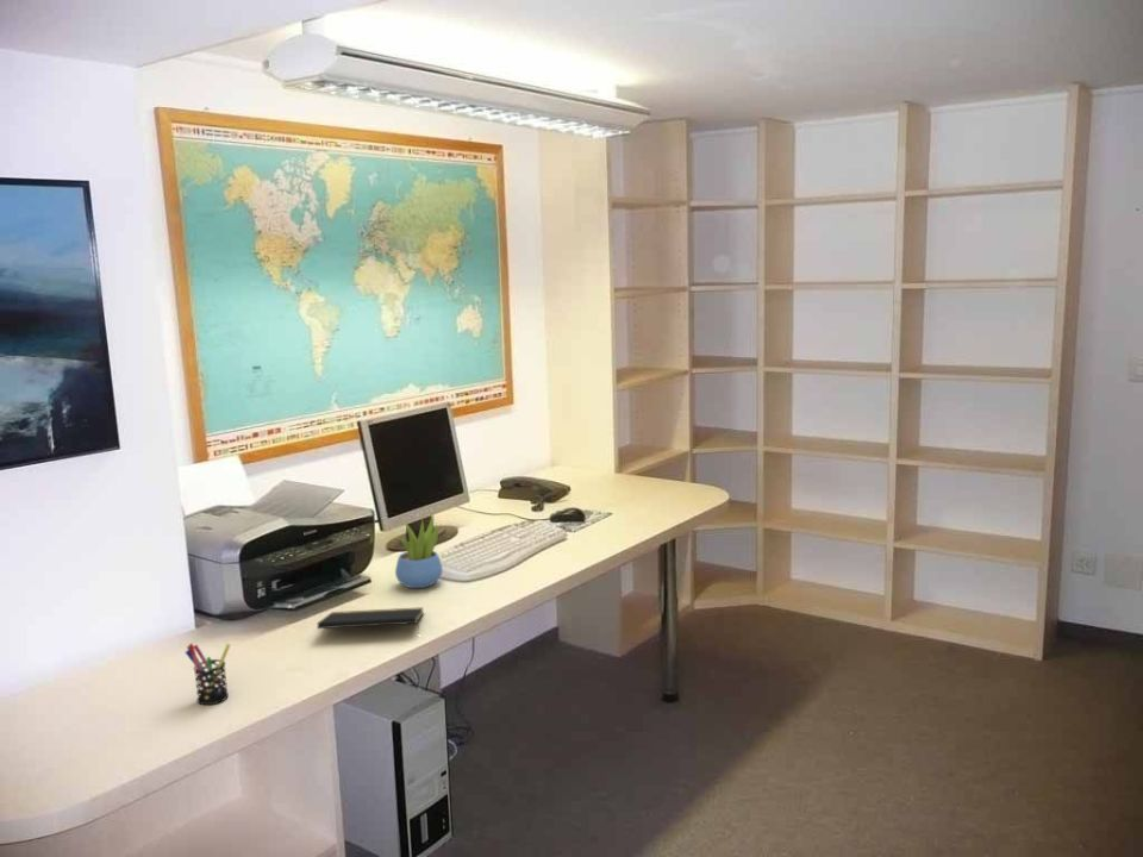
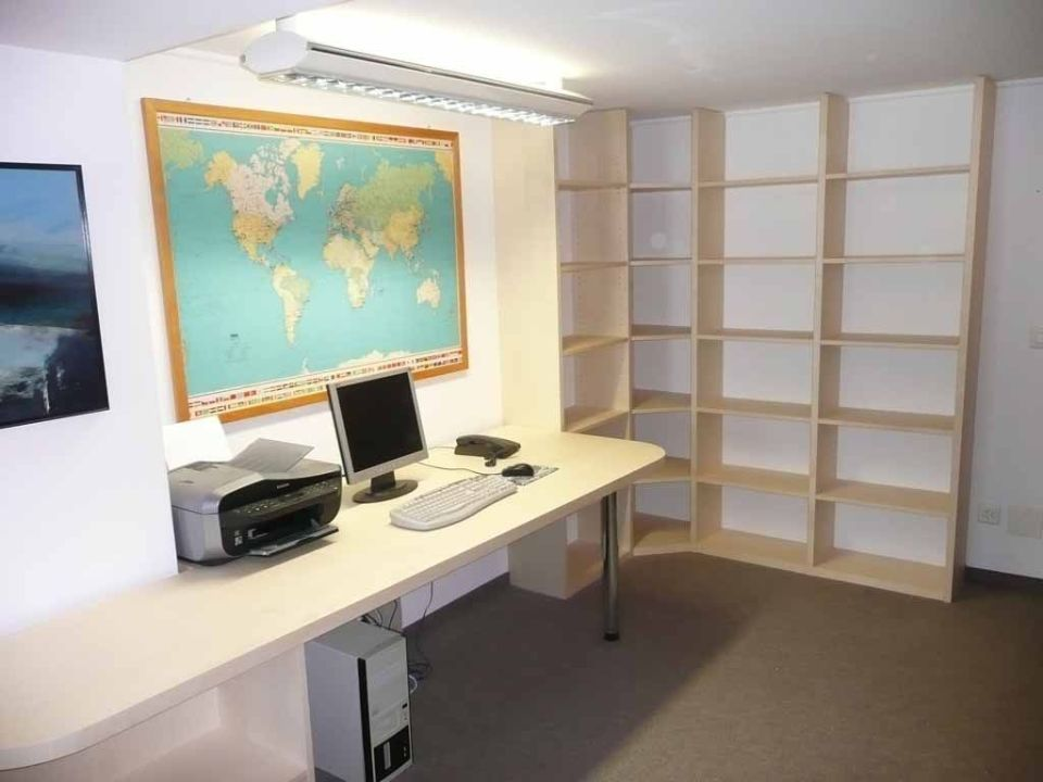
- succulent plant [394,511,444,589]
- pen holder [185,643,231,706]
- notepad [317,606,425,633]
